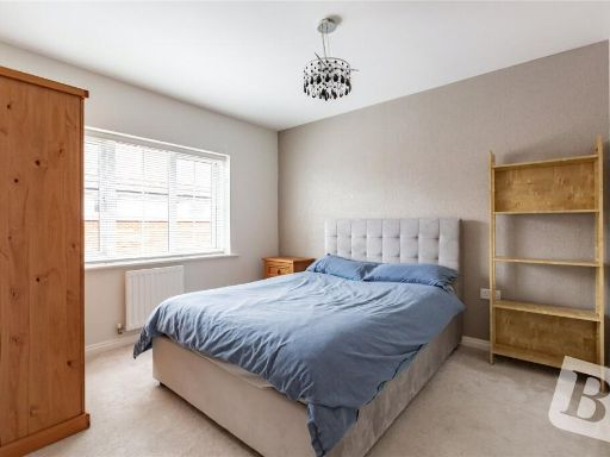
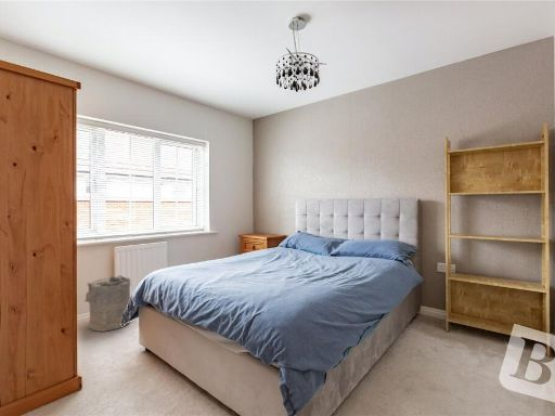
+ laundry hamper [83,274,131,333]
